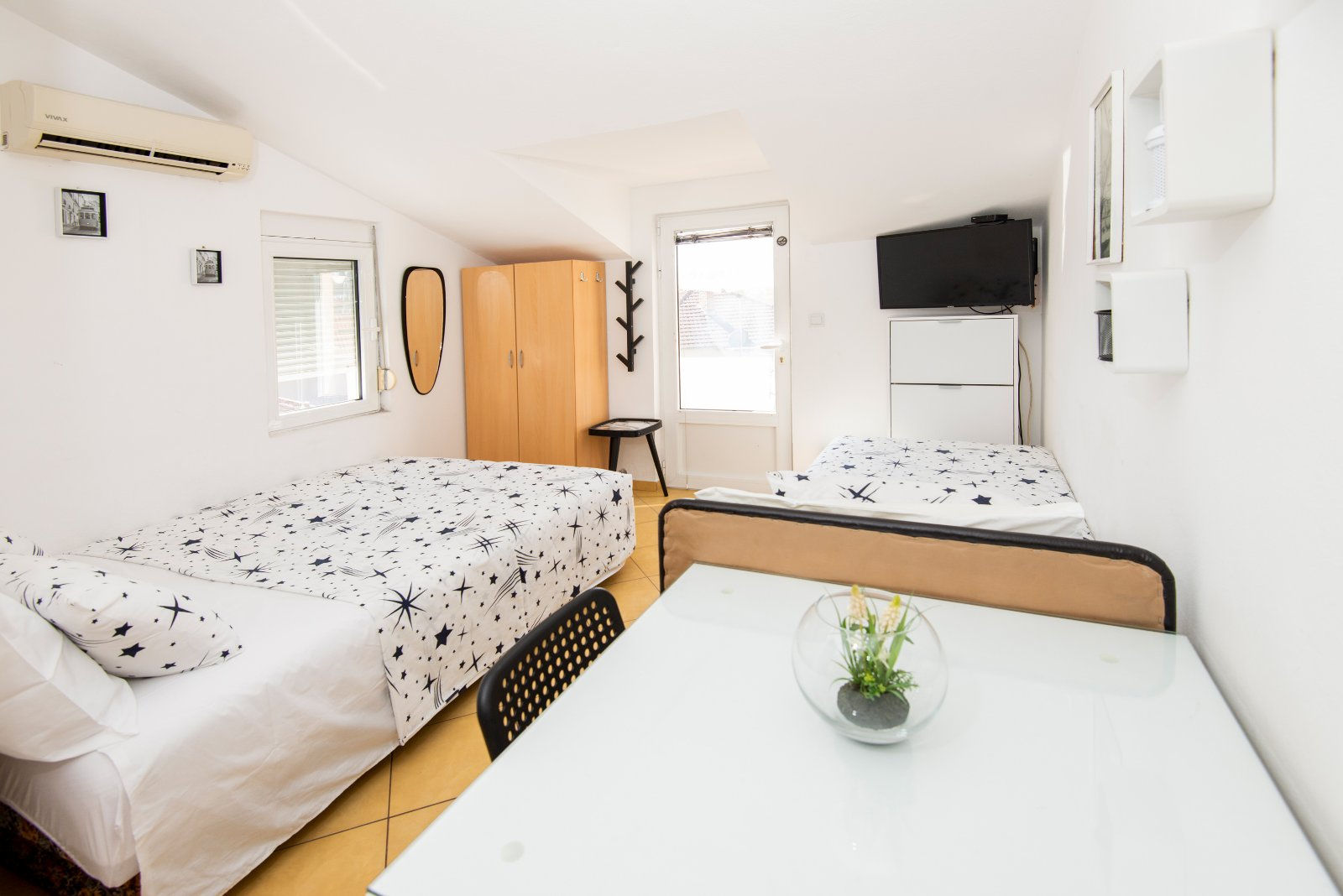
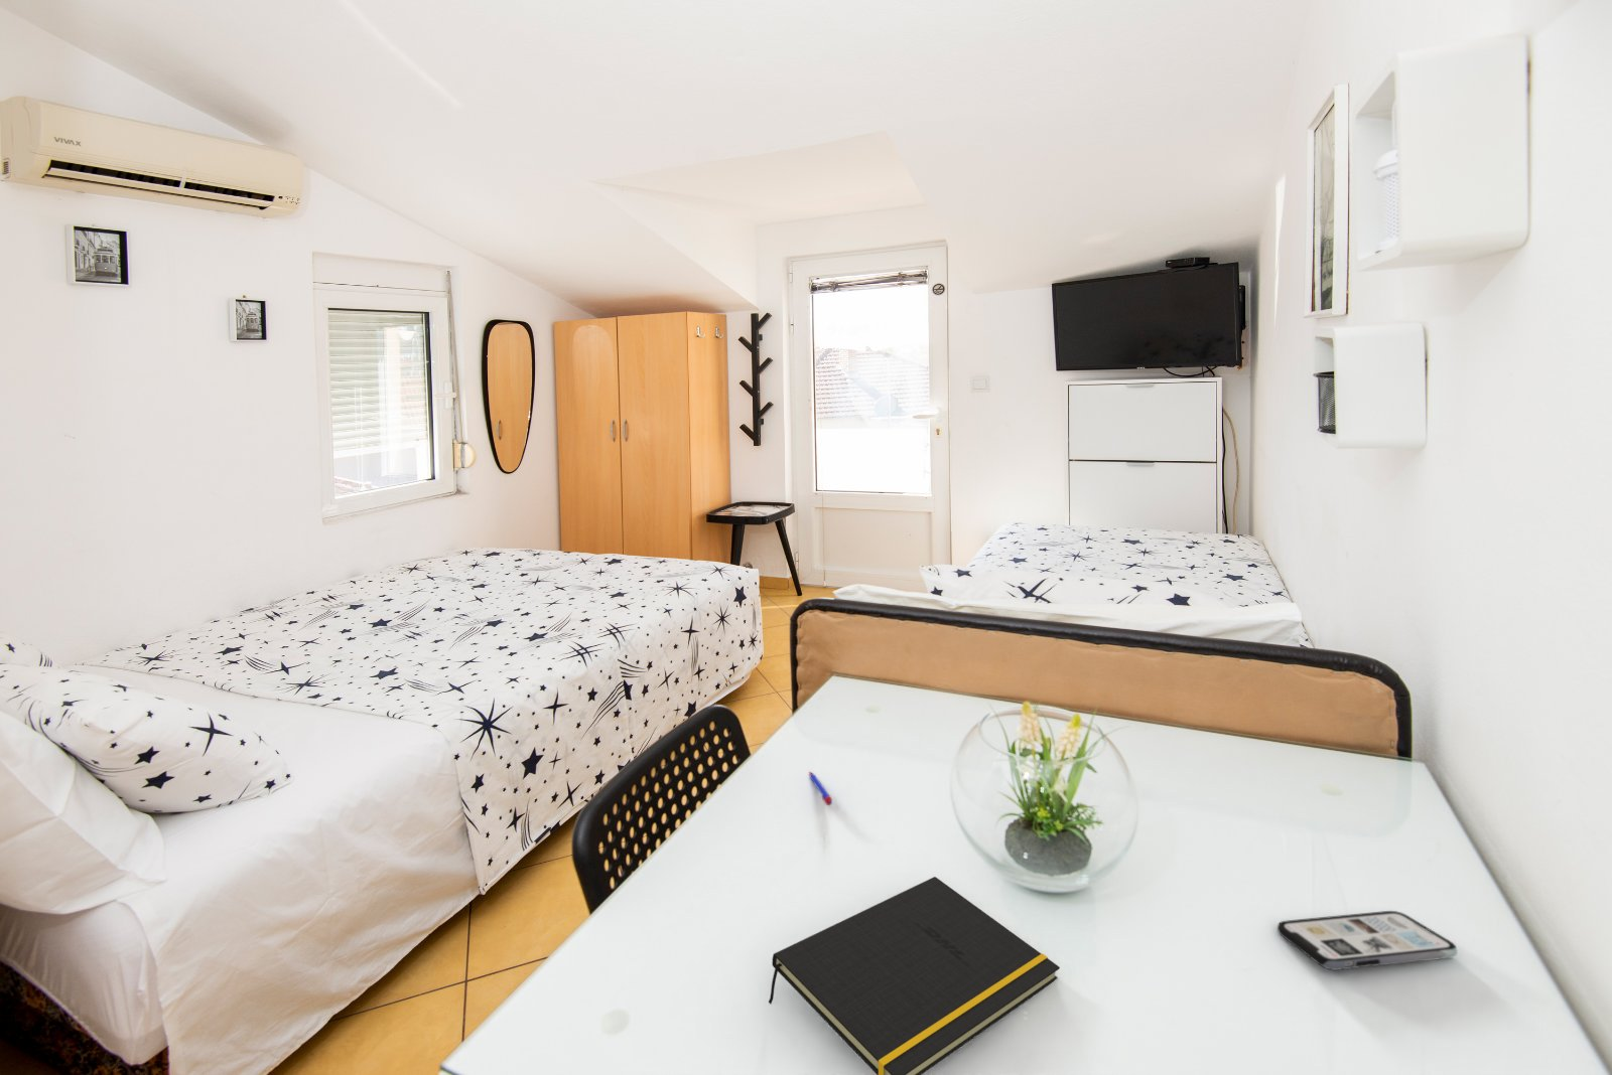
+ notepad [768,876,1061,1075]
+ pen [808,771,833,806]
+ phone case [1276,909,1458,972]
